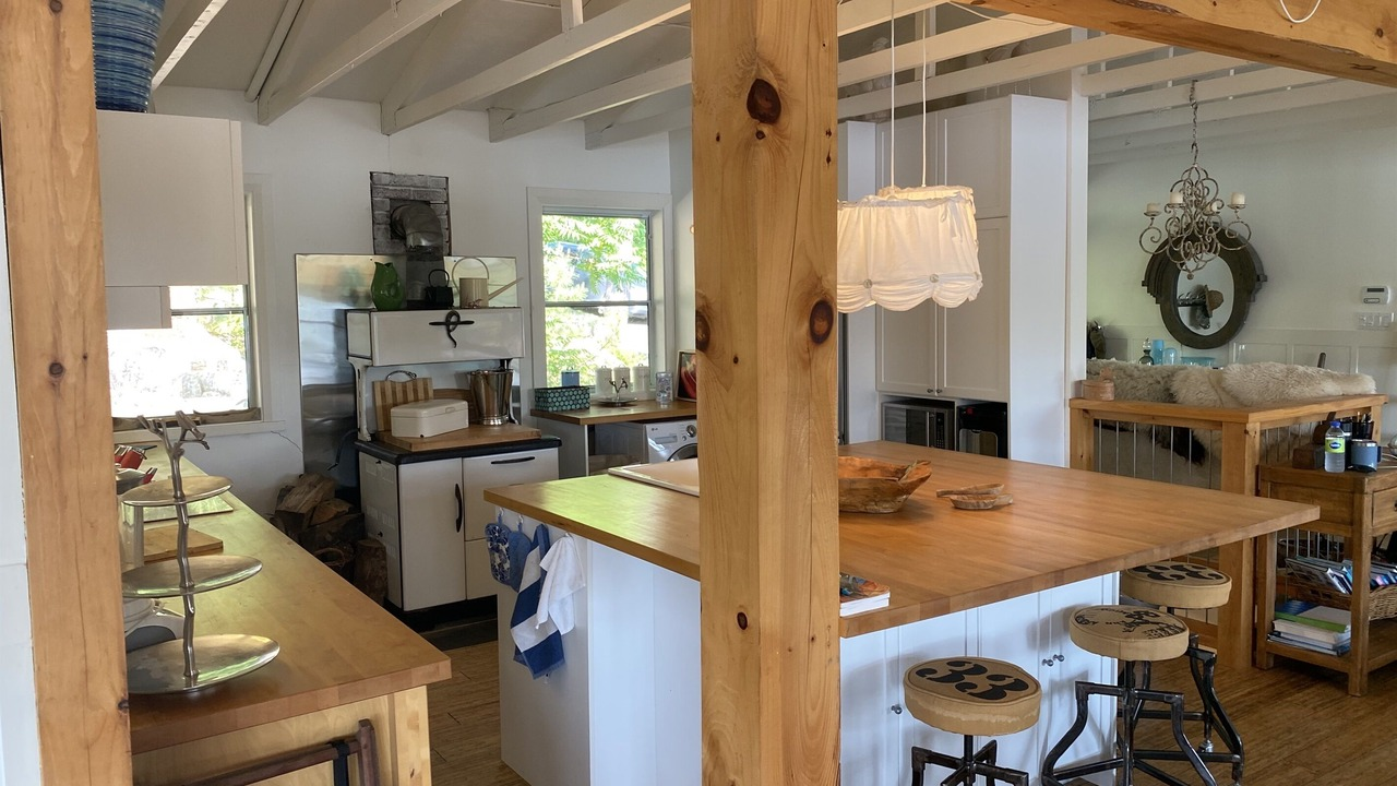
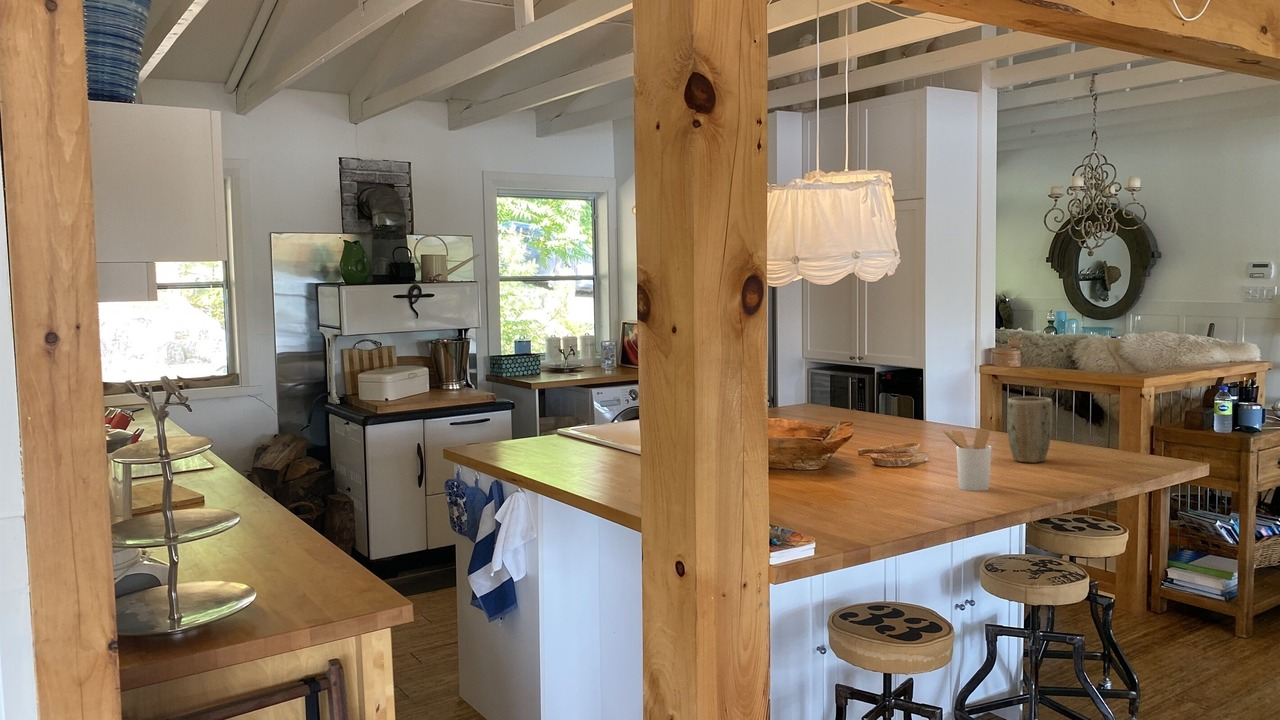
+ utensil holder [941,427,993,492]
+ plant pot [1006,396,1053,464]
